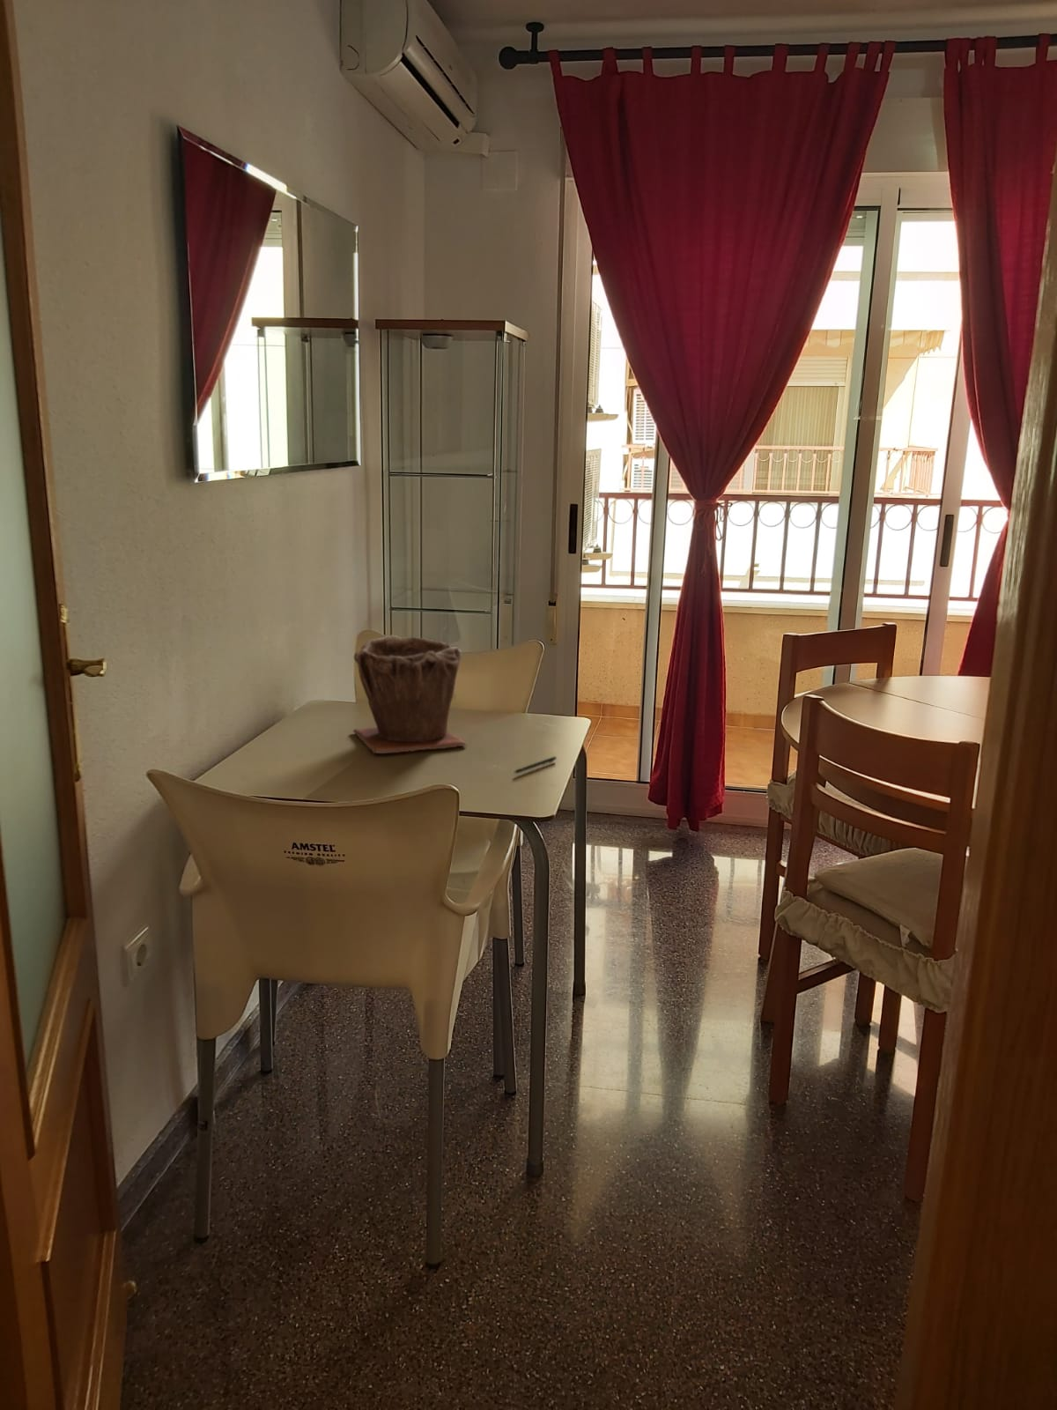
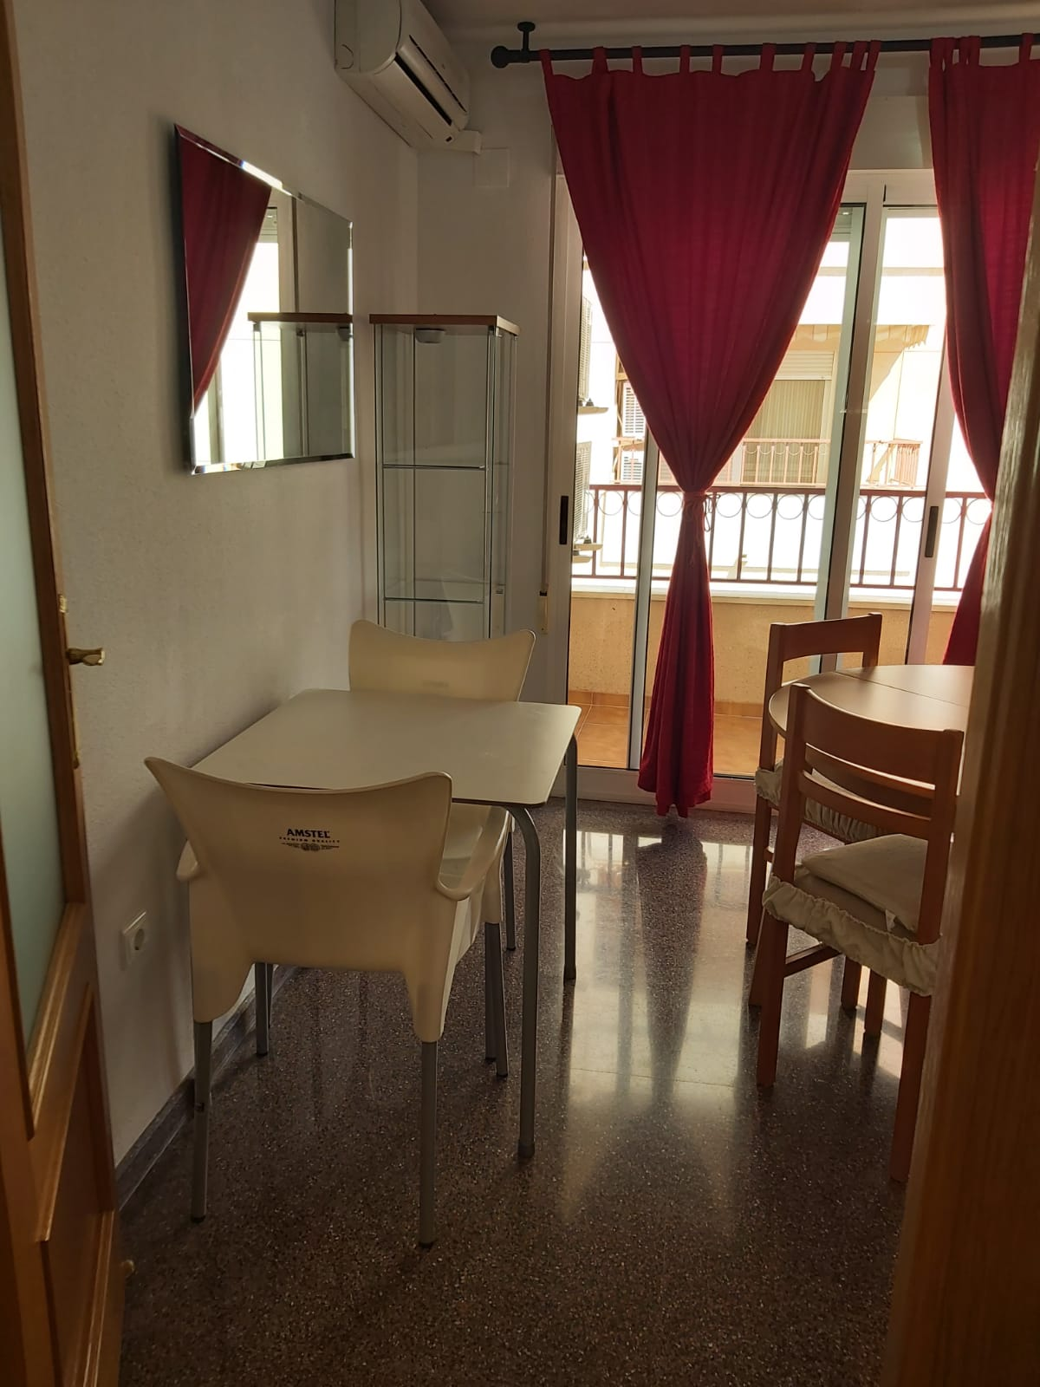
- plant pot [352,634,467,754]
- pen [514,755,557,775]
